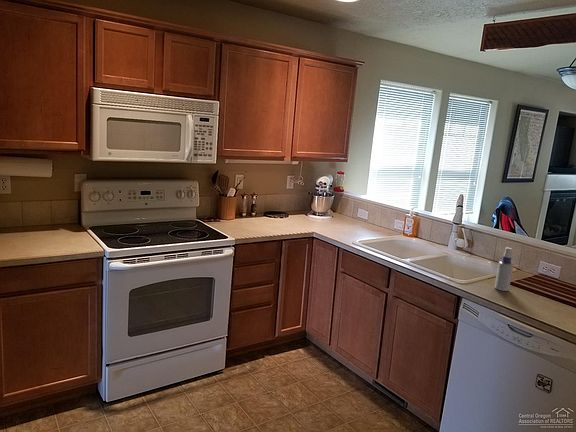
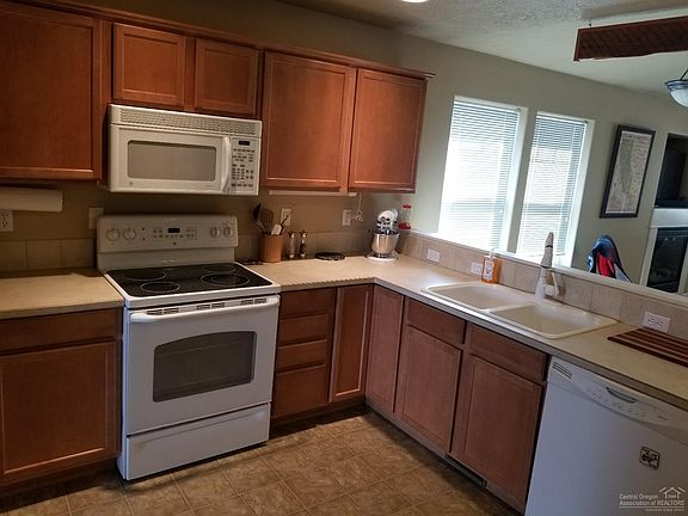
- spray bottle [494,246,514,292]
